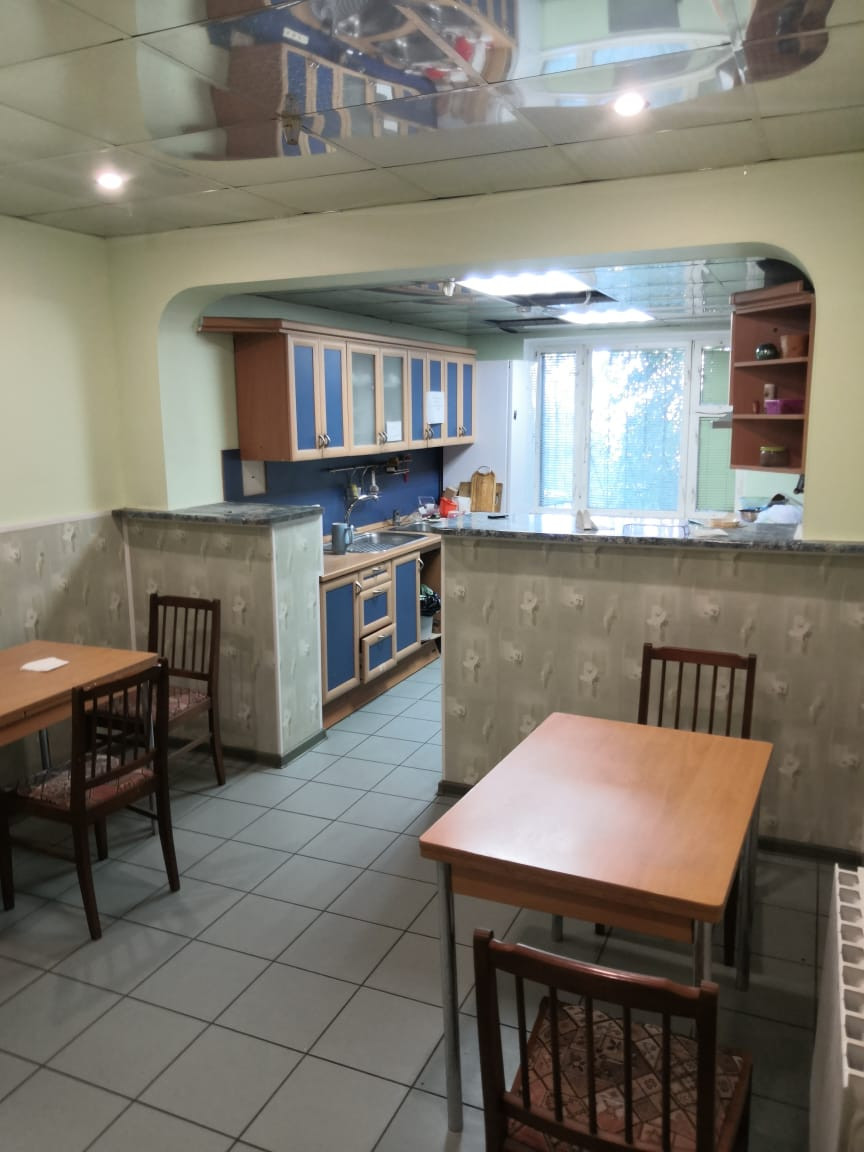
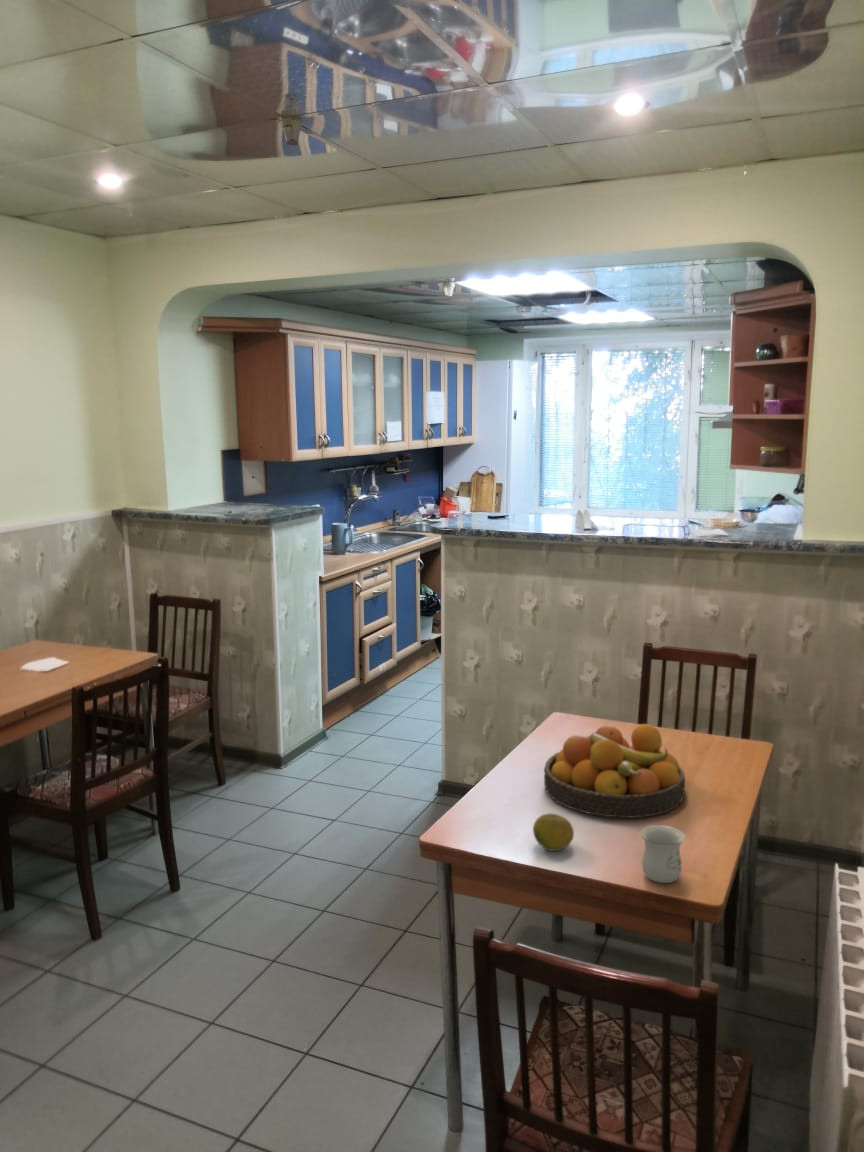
+ fruit [532,813,575,852]
+ fruit bowl [543,723,686,819]
+ mug [640,824,686,884]
